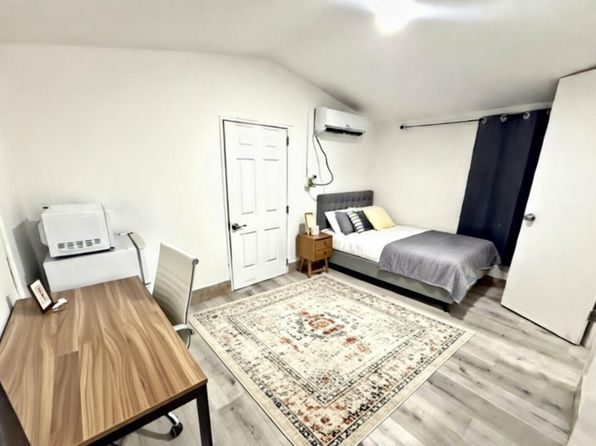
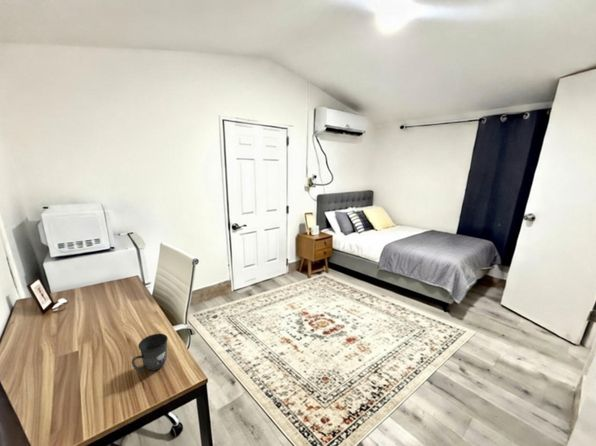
+ mug [131,333,169,372]
